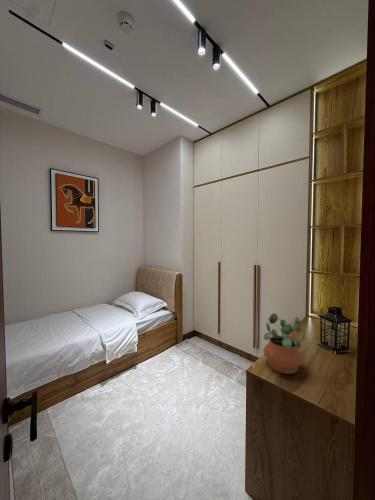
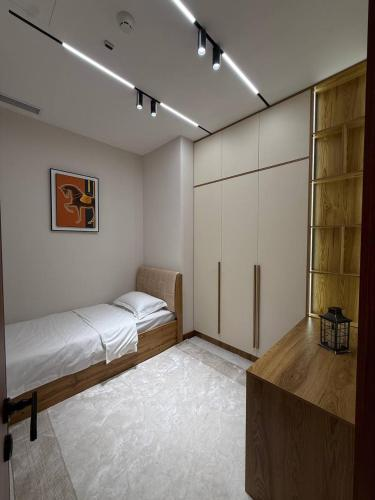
- potted plant [262,313,306,375]
